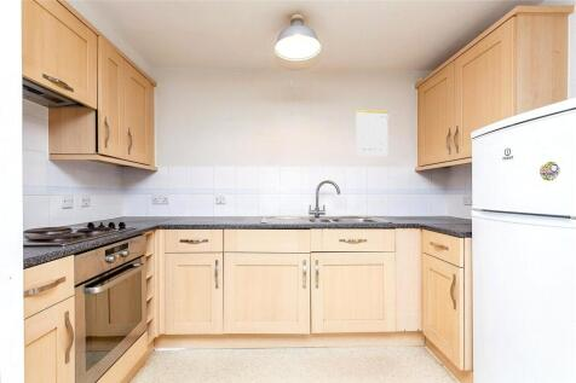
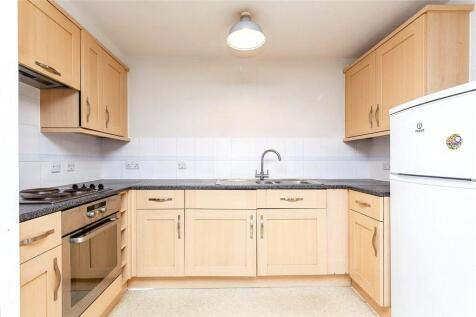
- calendar [355,109,390,157]
